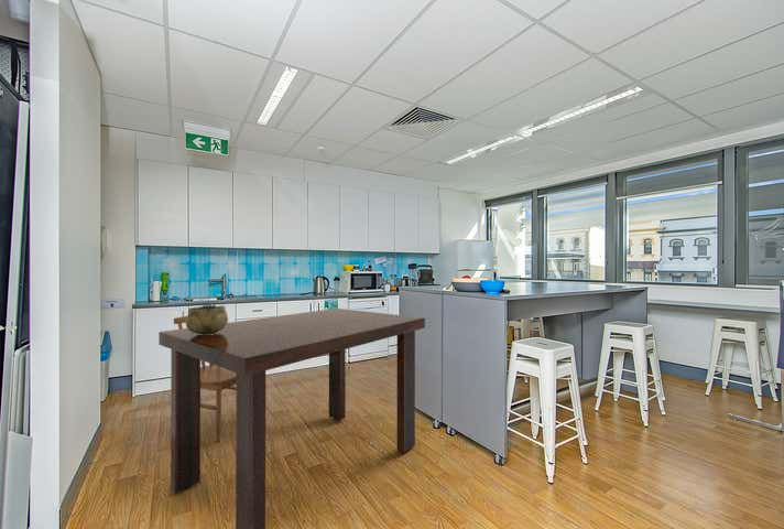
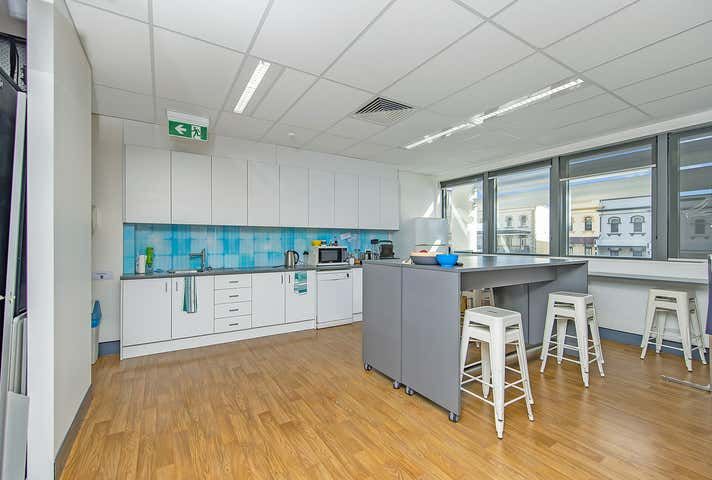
- dining chair [173,315,237,444]
- dining table [157,307,426,529]
- decorative bowl [185,304,229,335]
